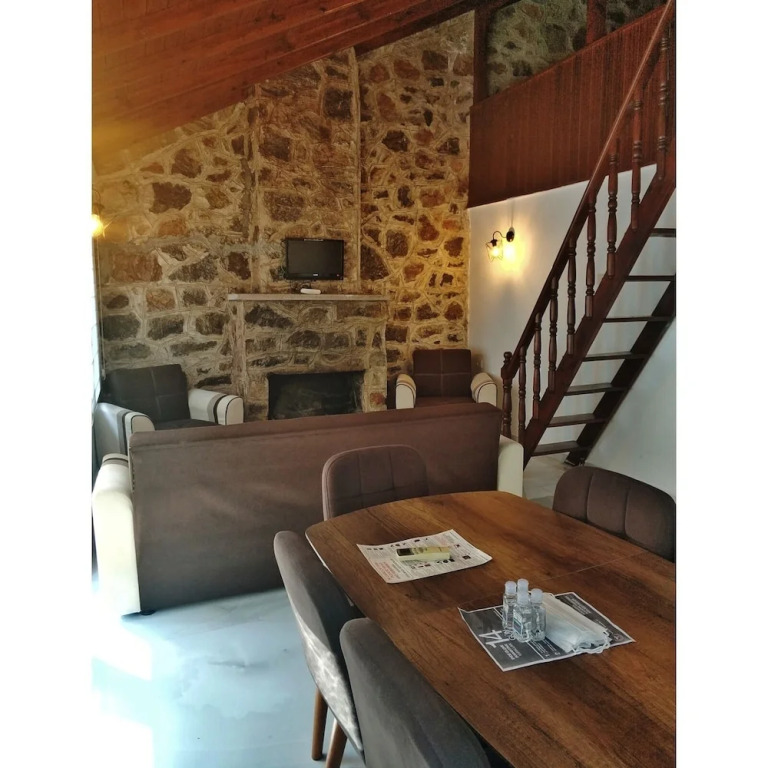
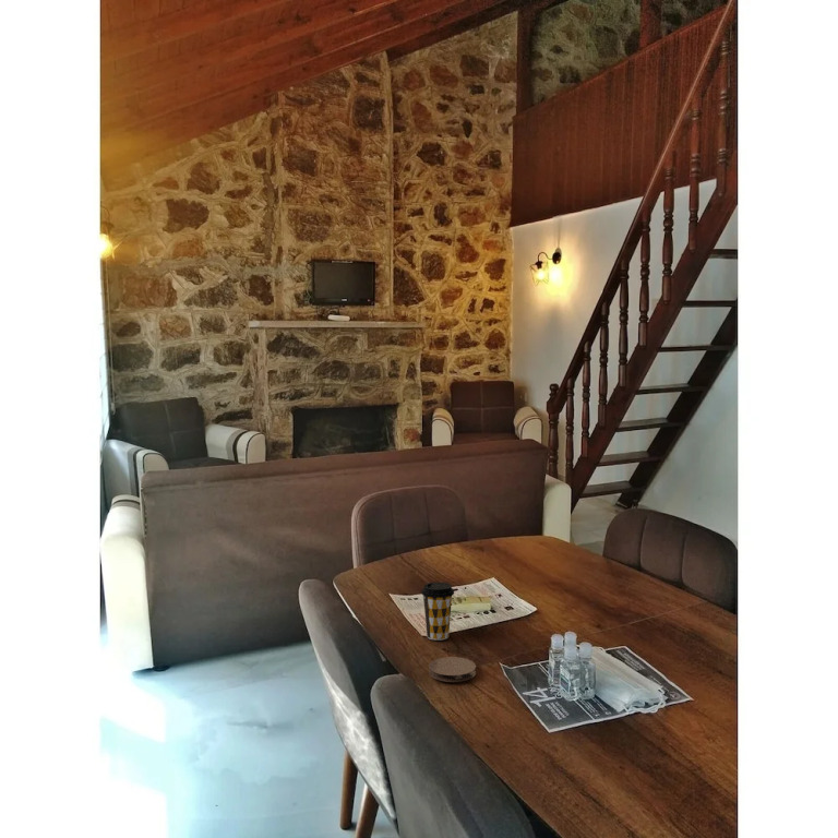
+ coffee cup [420,582,455,642]
+ coaster [428,656,477,683]
